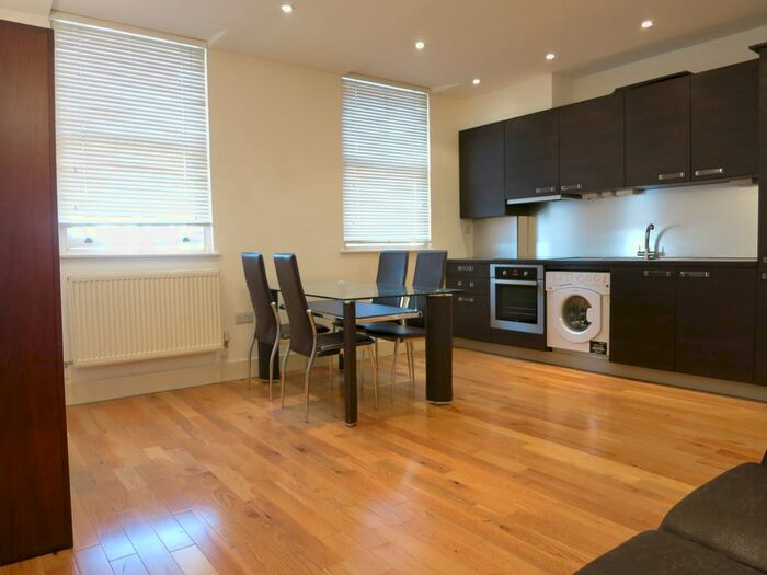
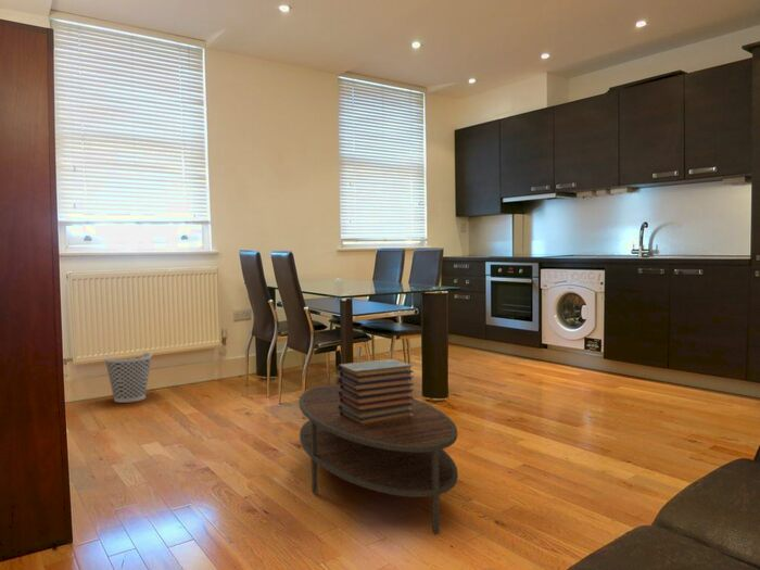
+ coffee table [297,383,459,536]
+ wastebasket [103,352,153,404]
+ book stack [337,358,415,426]
